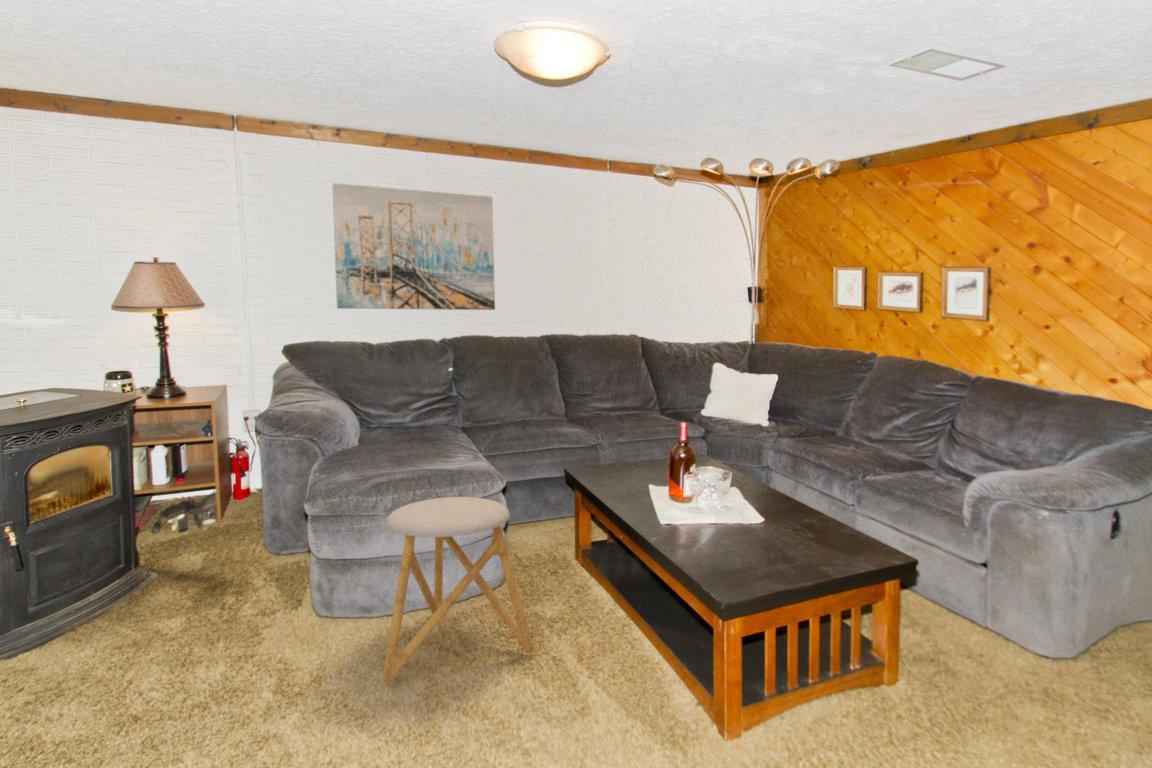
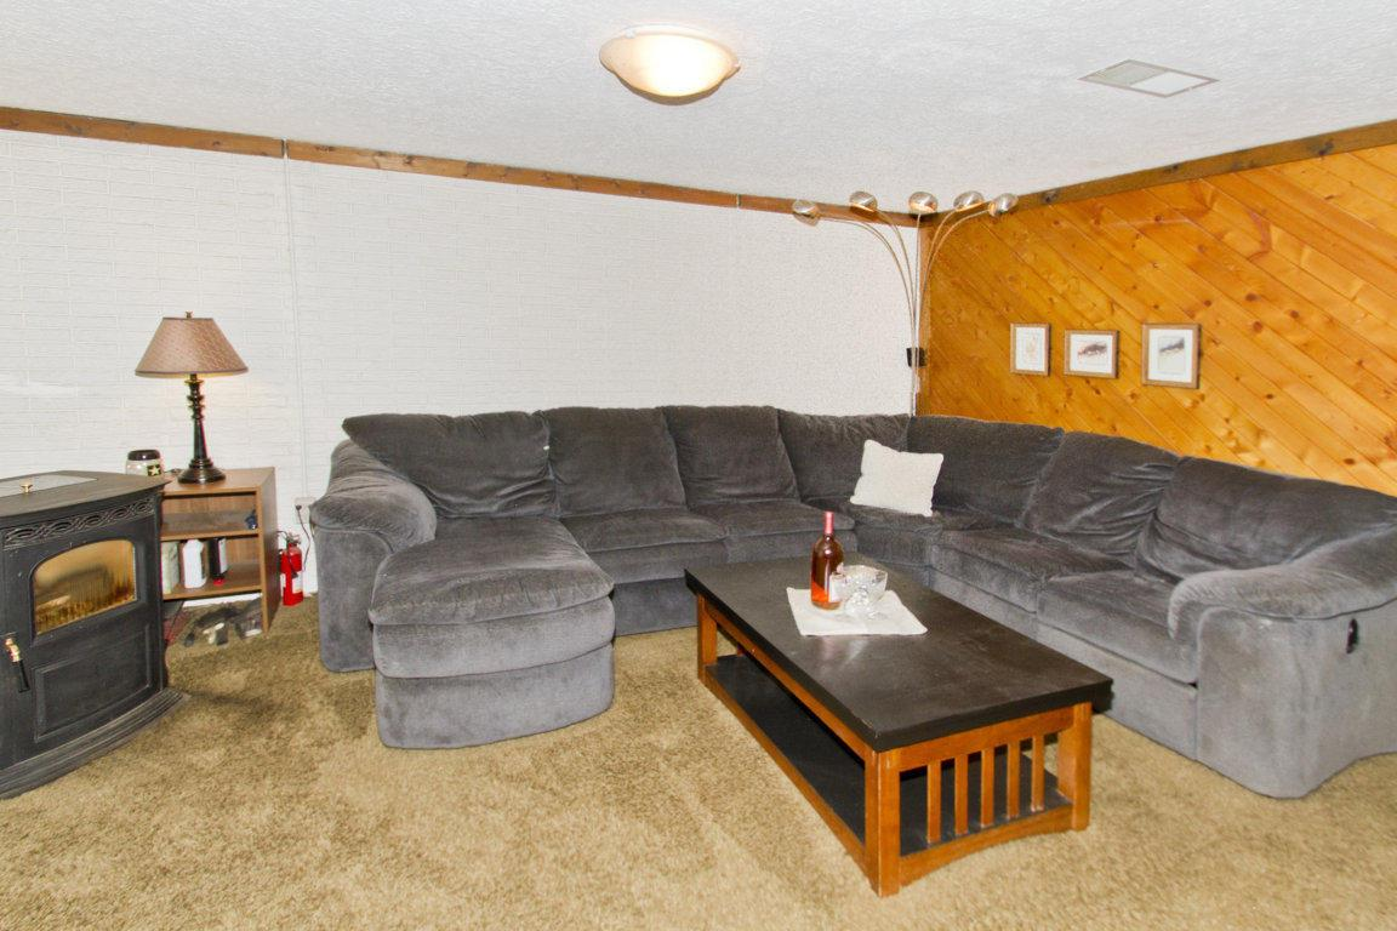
- stool [382,496,534,684]
- wall art [331,182,496,311]
